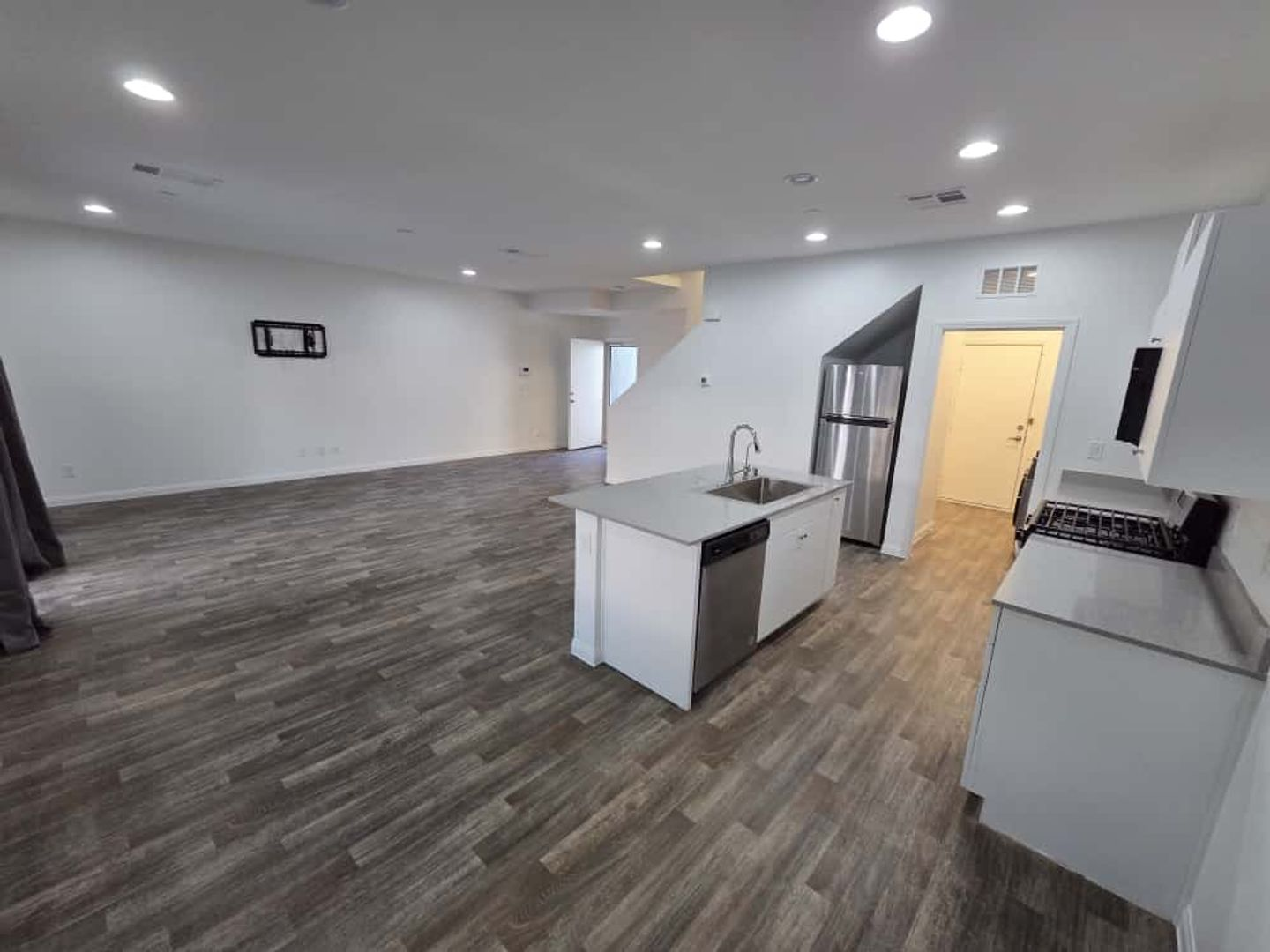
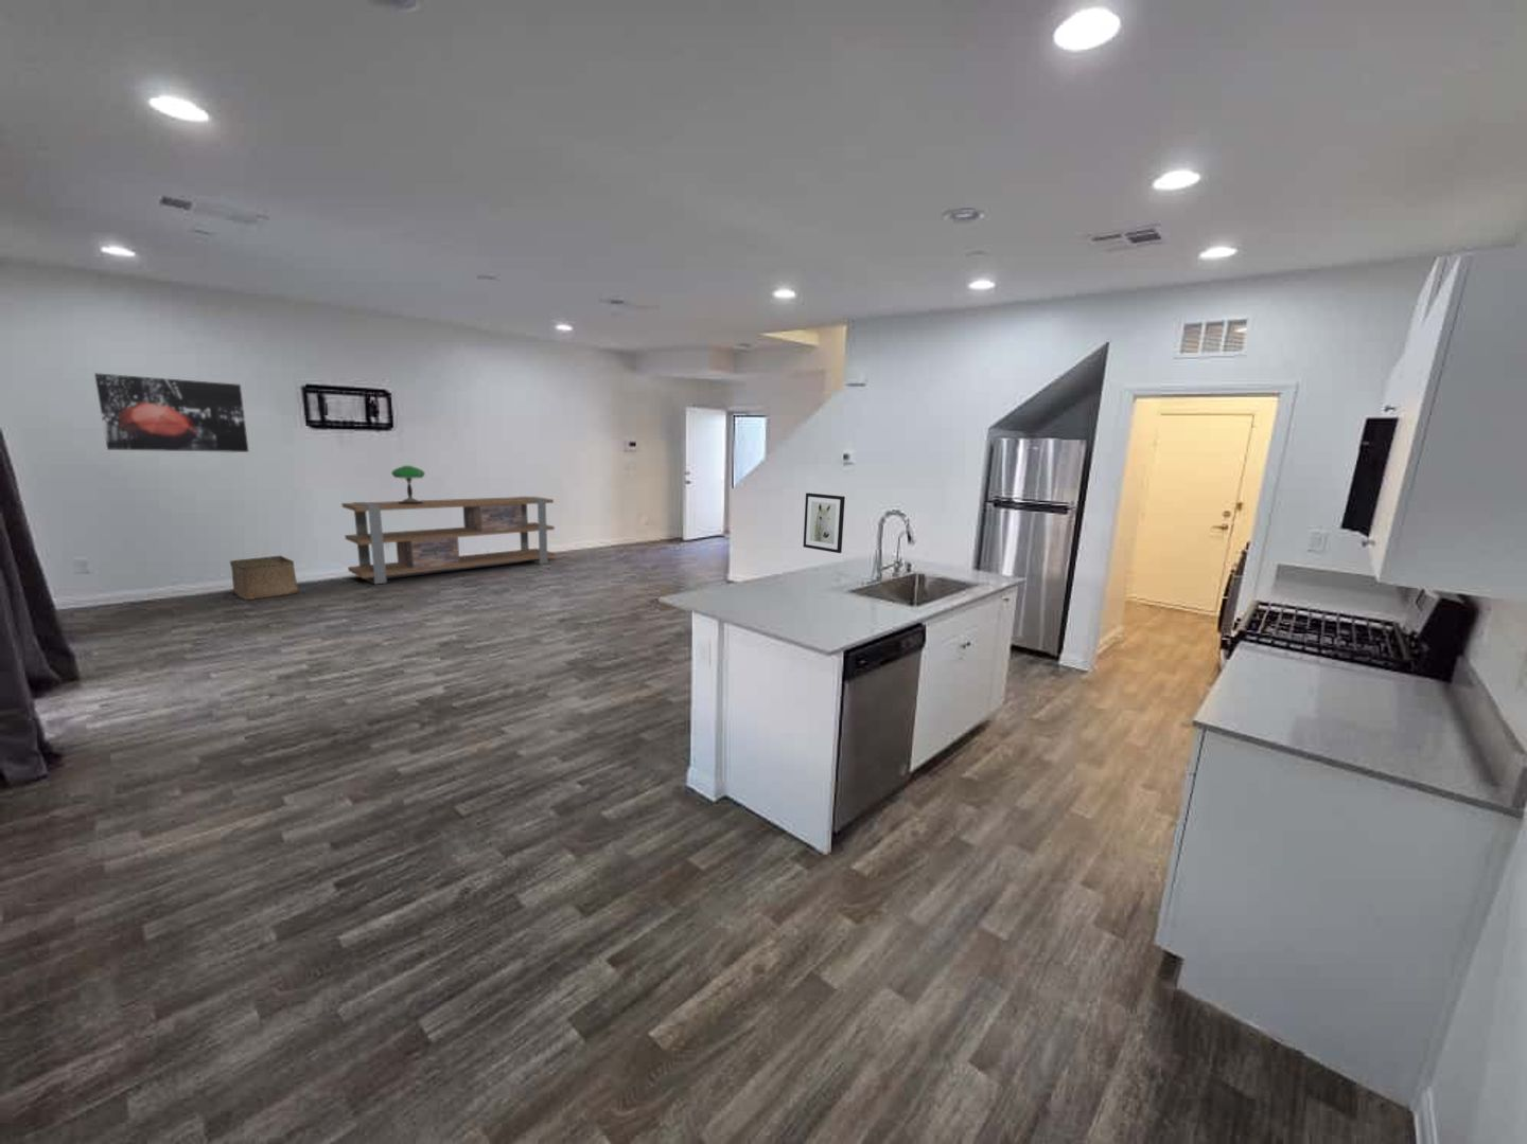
+ wall art [802,491,846,554]
+ storage bin [228,555,299,602]
+ shelving unit [340,496,557,585]
+ table lamp [391,465,427,505]
+ wall art [94,371,250,453]
